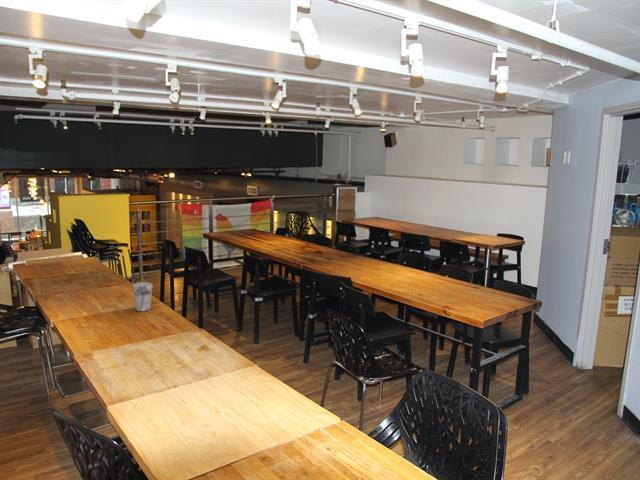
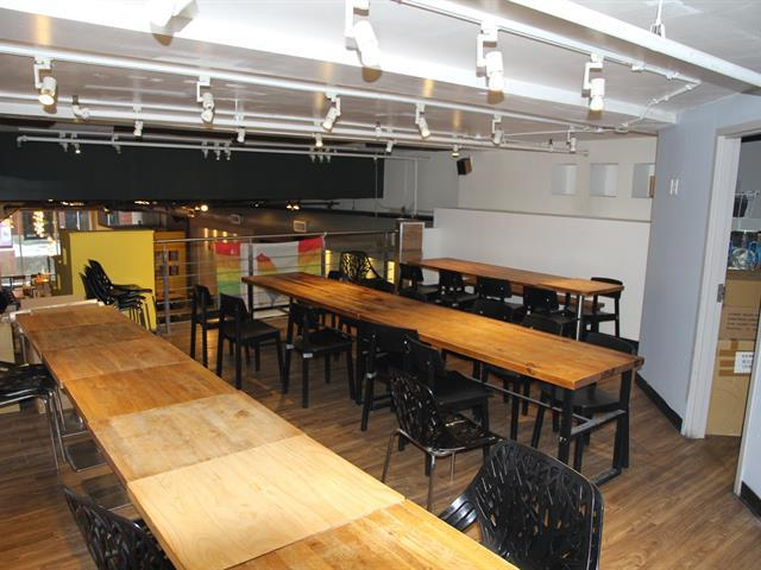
- cup [132,281,154,312]
